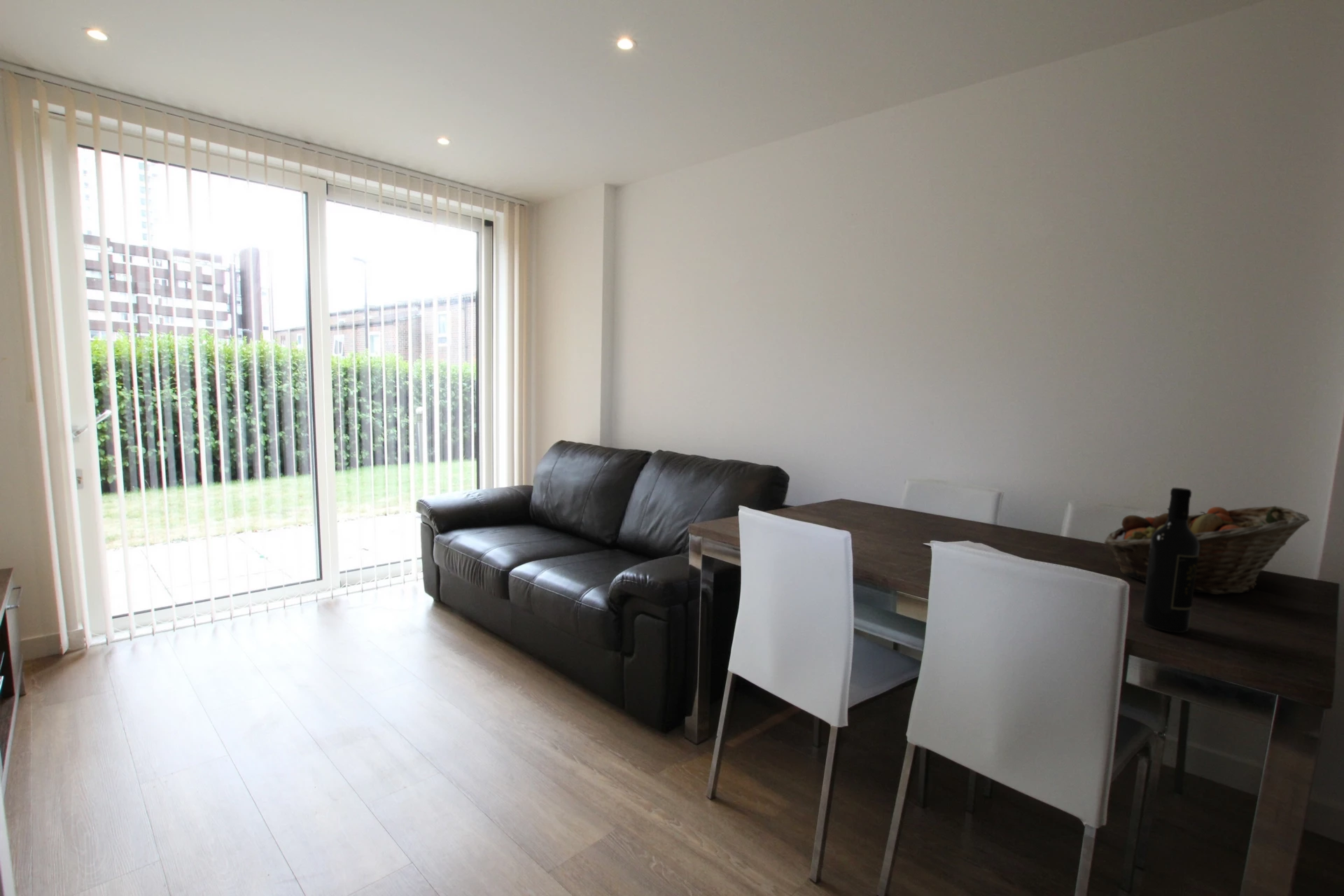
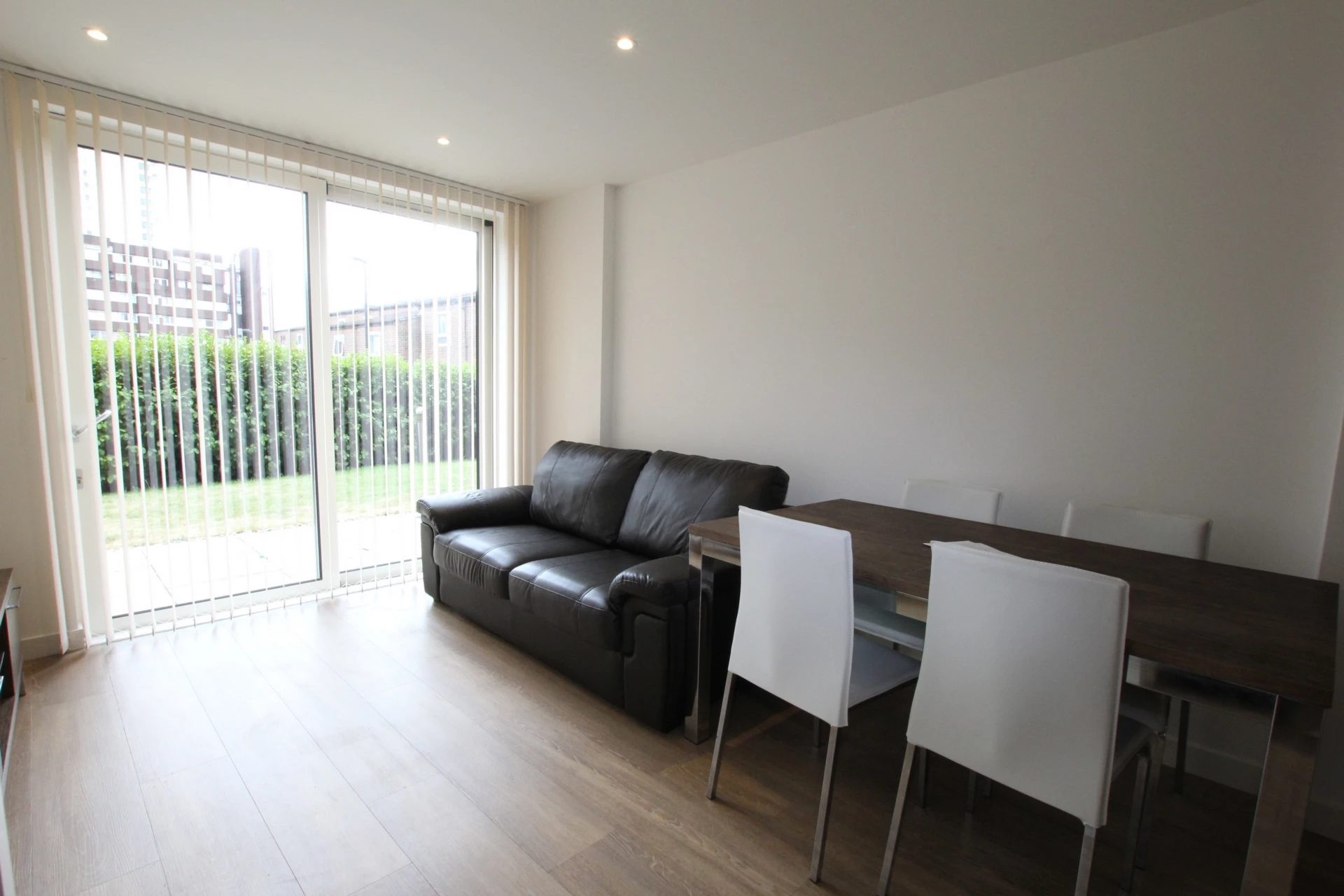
- fruit basket [1103,505,1311,596]
- wine bottle [1141,487,1200,633]
